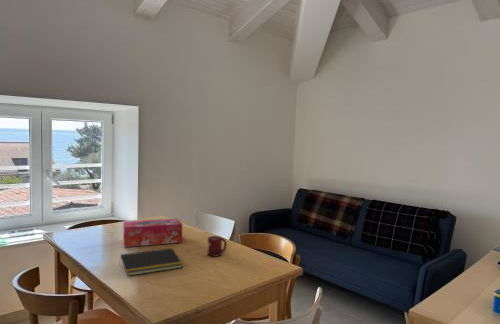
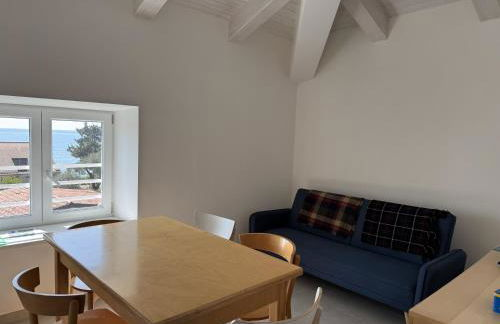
- notepad [118,247,184,277]
- tissue box [122,218,183,248]
- cup [207,235,228,258]
